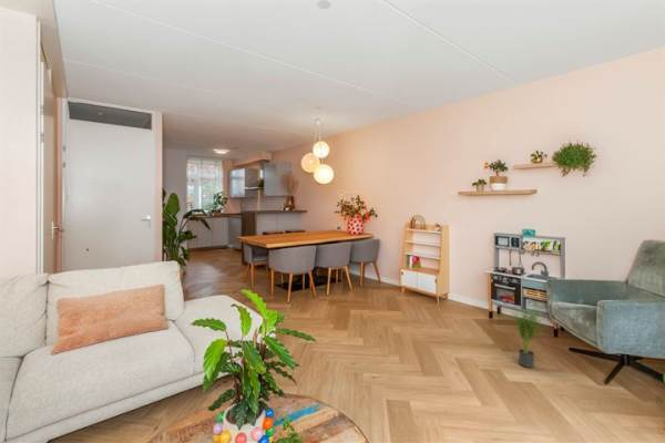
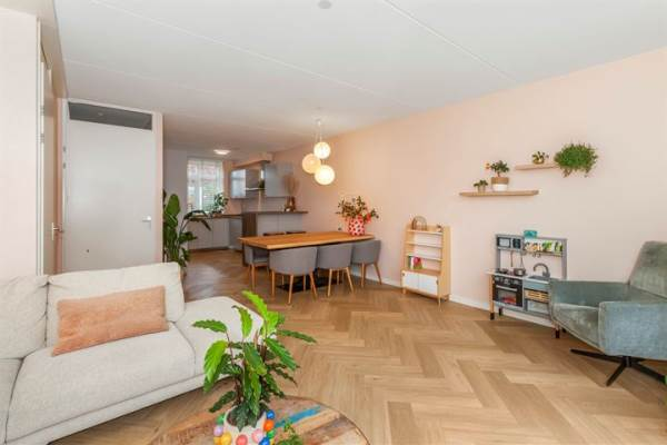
- potted plant [509,302,549,369]
